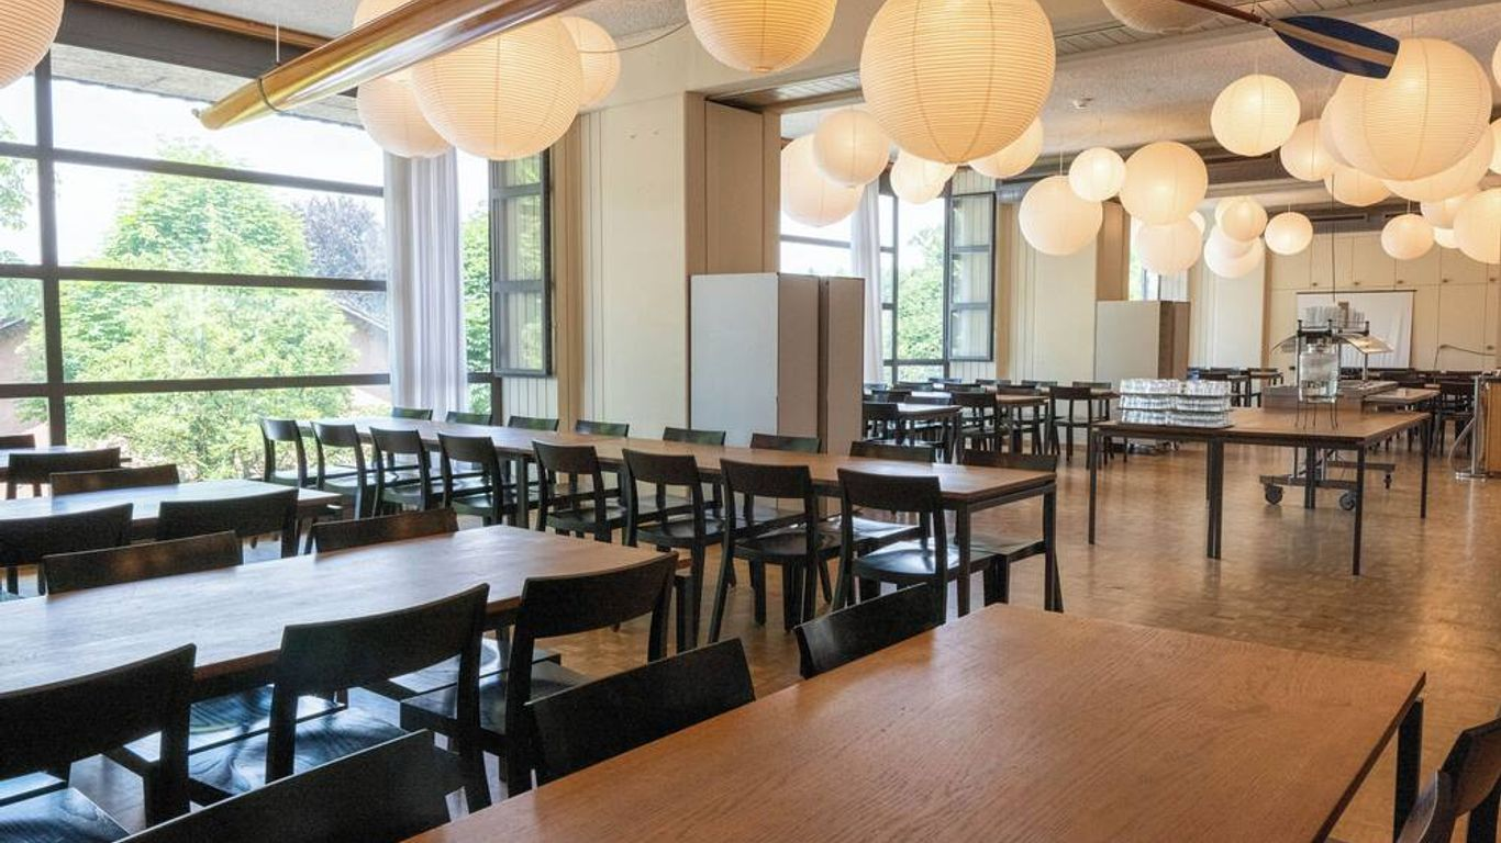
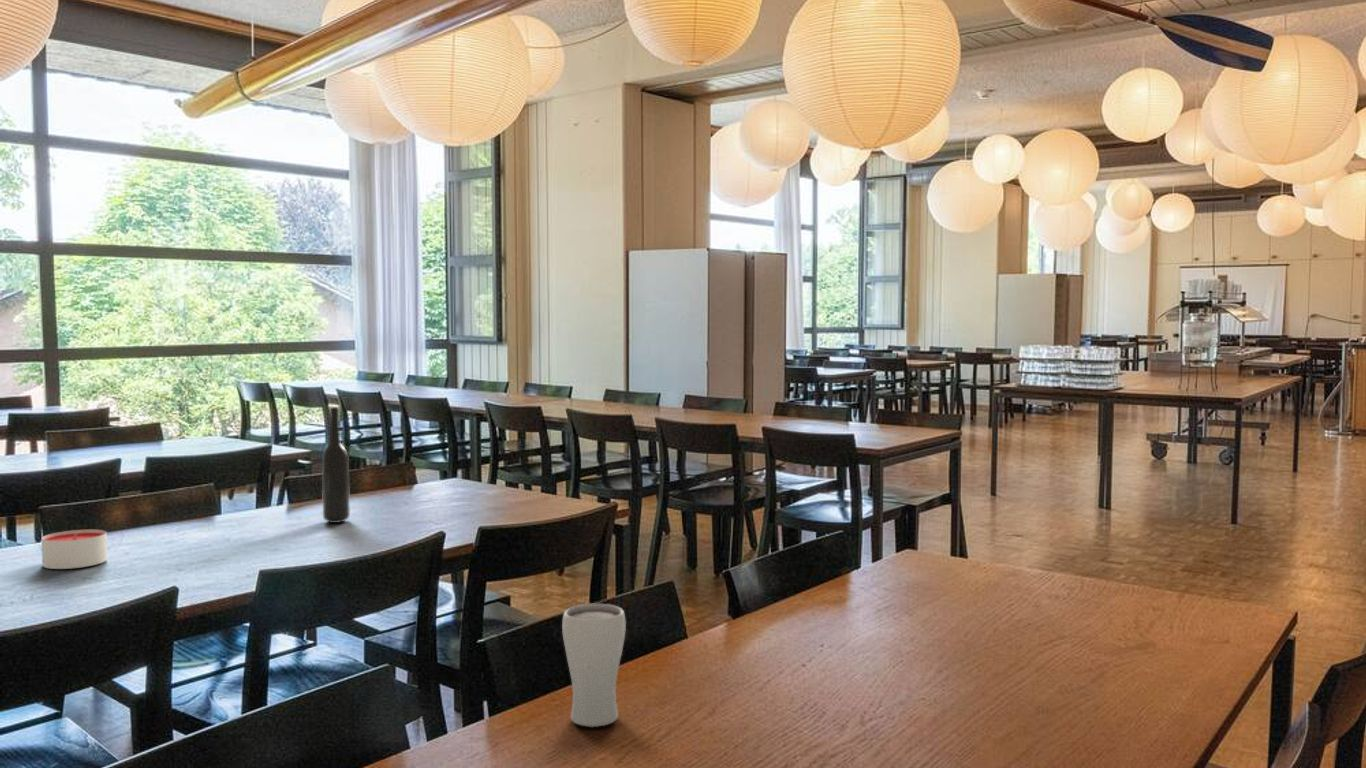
+ candle [41,529,108,570]
+ drinking glass [561,603,627,728]
+ bottle [321,406,351,524]
